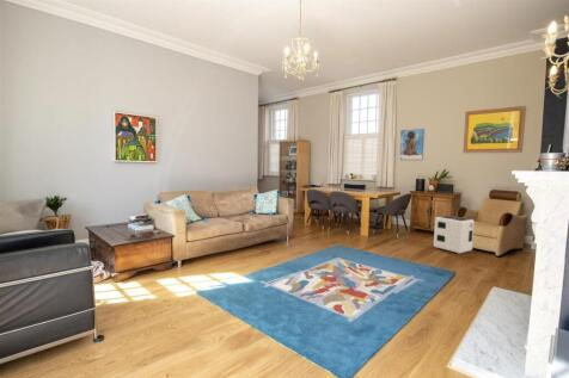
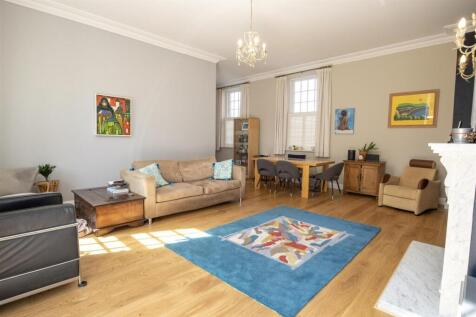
- air purifier [433,215,476,254]
